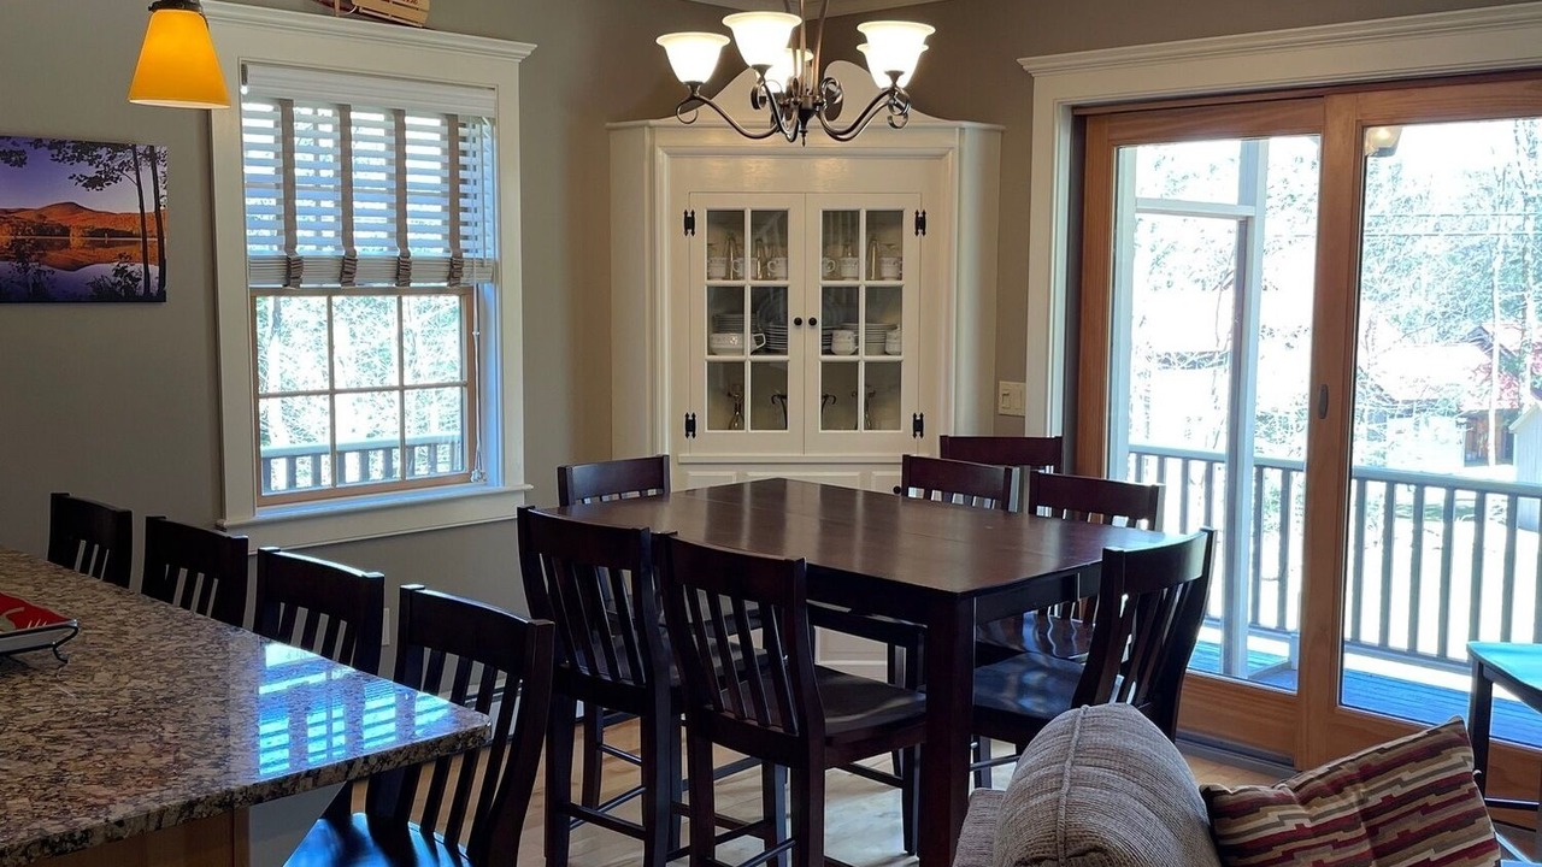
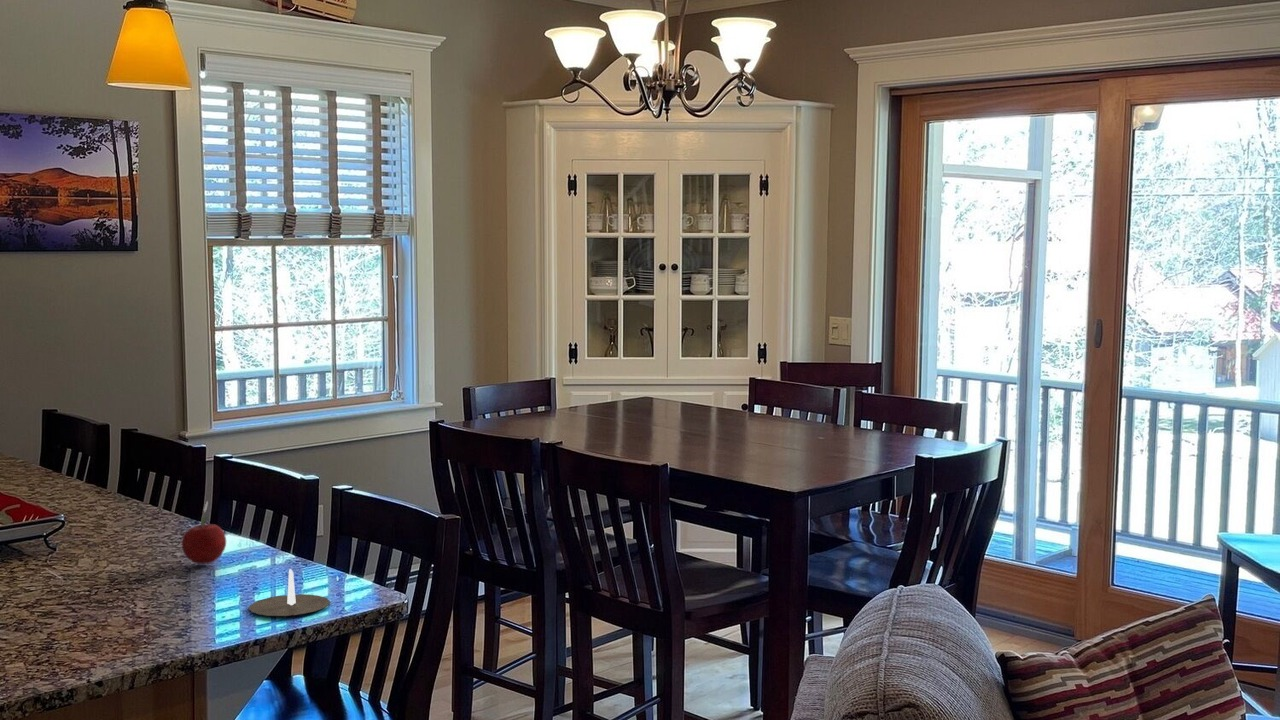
+ candle [223,568,332,617]
+ fruit [181,500,227,565]
